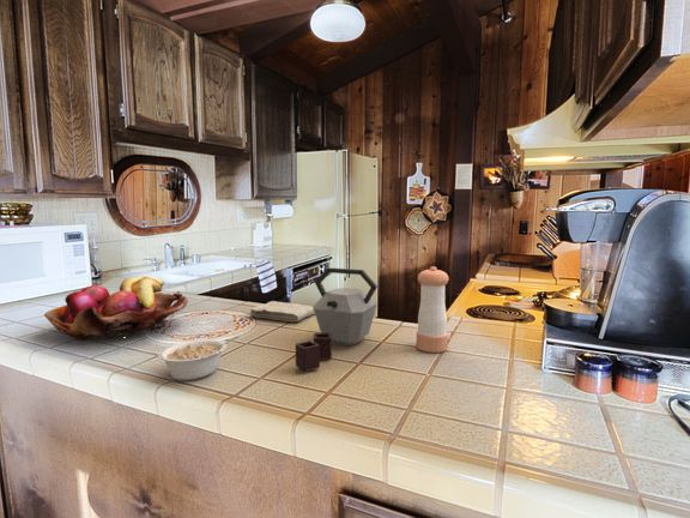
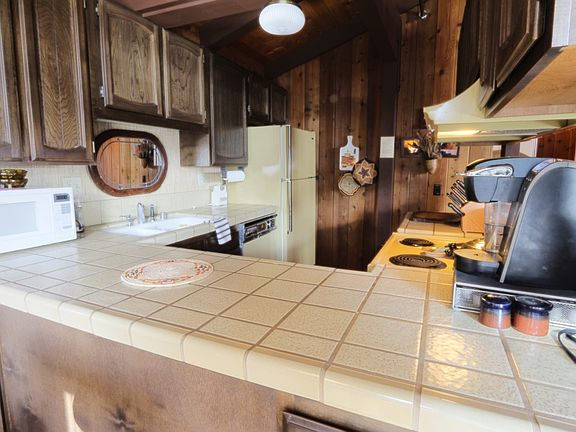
- fruit basket [43,275,189,342]
- washcloth [249,300,315,323]
- legume [158,336,240,381]
- kettle [295,266,379,372]
- pepper shaker [416,265,450,354]
